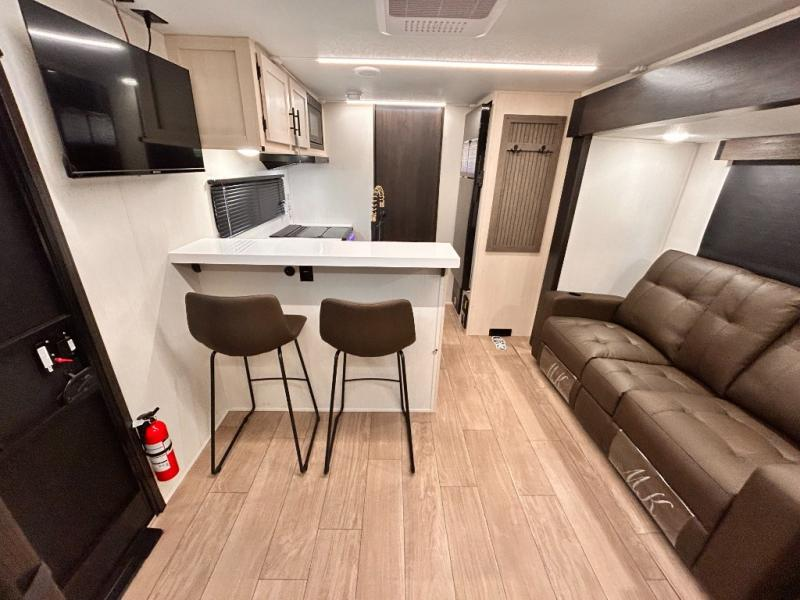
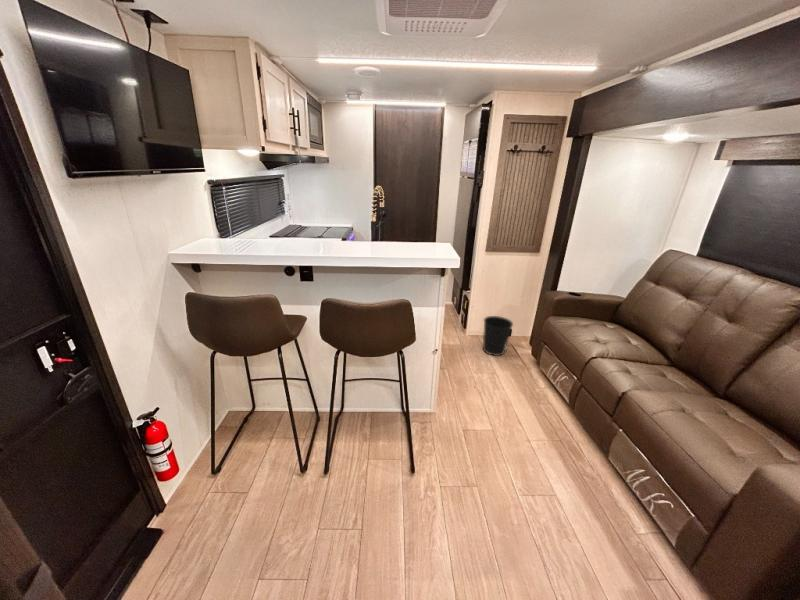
+ wastebasket [482,315,514,357]
